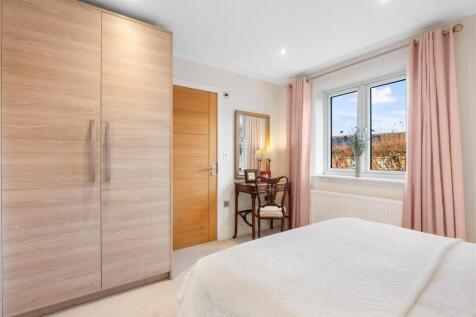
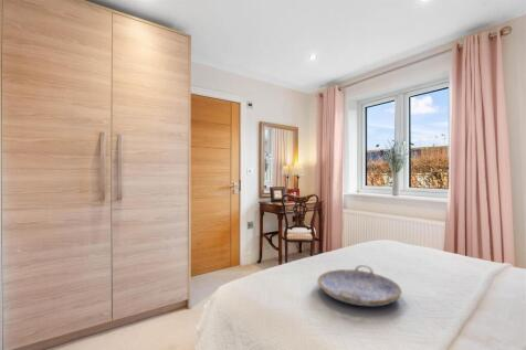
+ serving tray [316,264,403,308]
